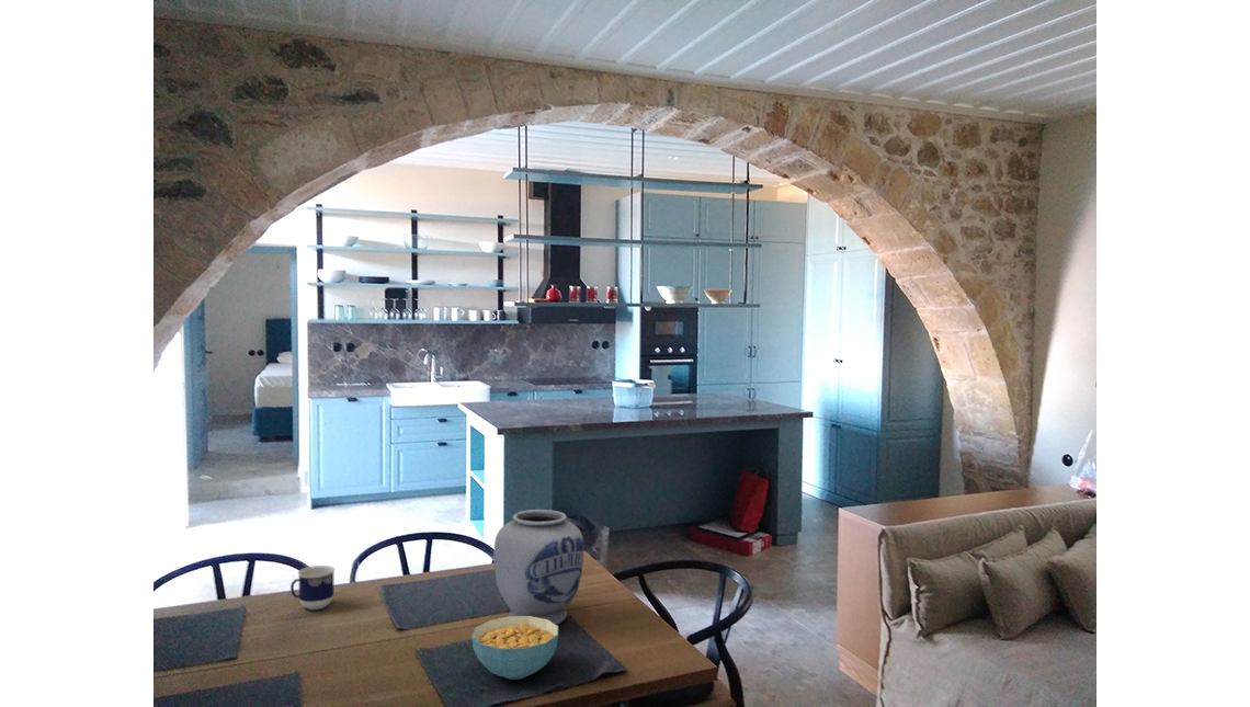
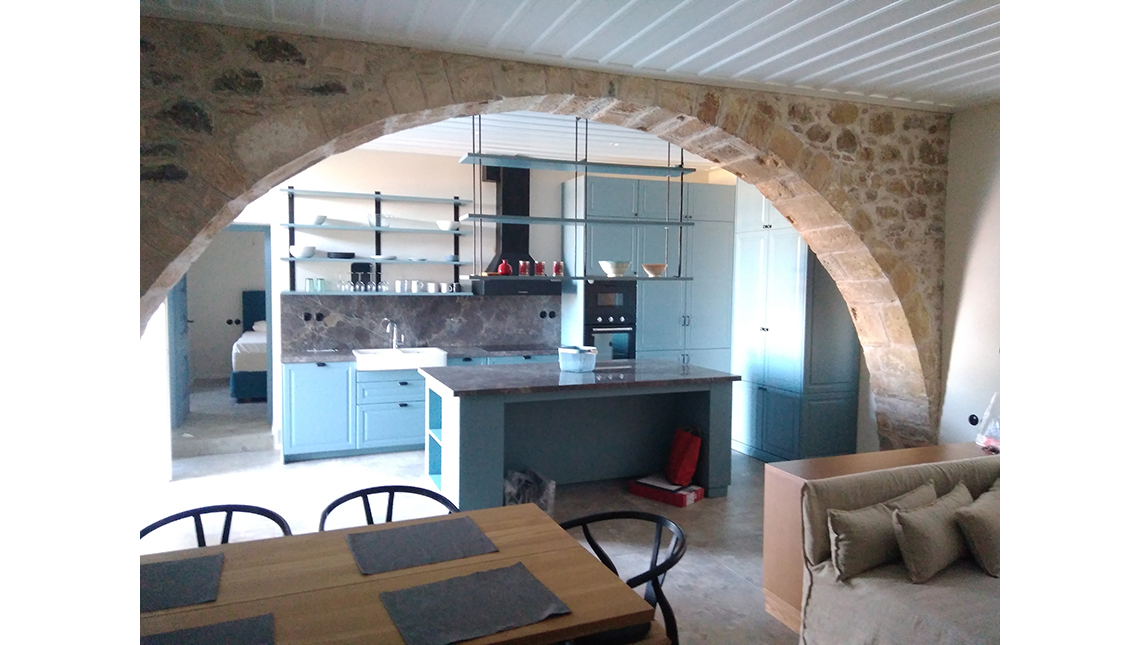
- vase [492,509,584,626]
- cereal bowl [470,615,559,681]
- cup [289,565,336,611]
